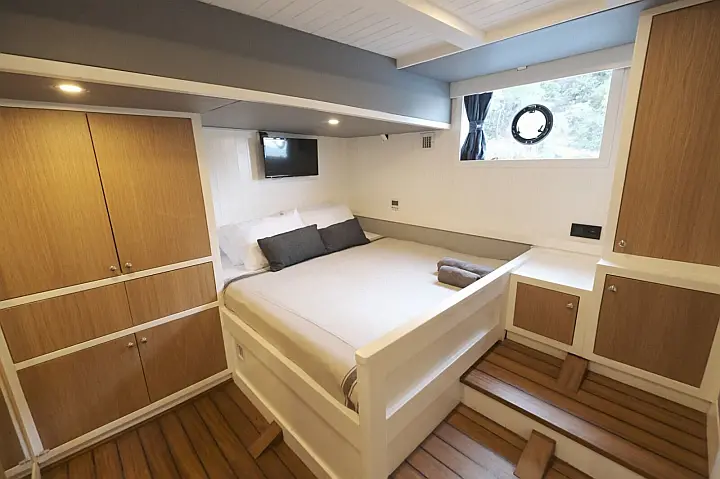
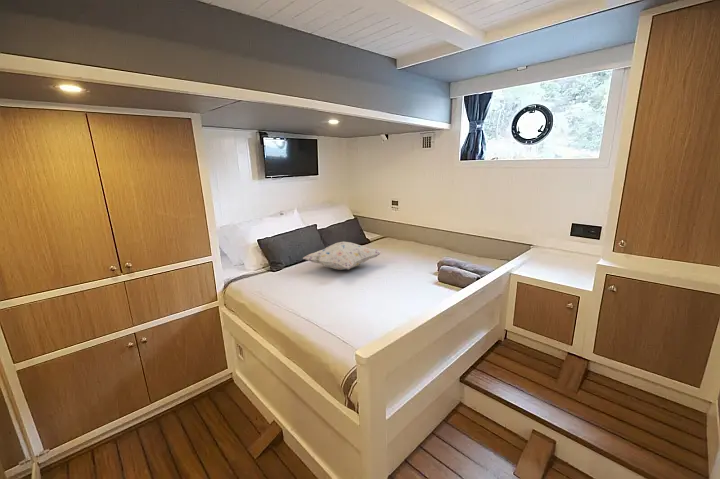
+ decorative pillow [302,241,383,271]
